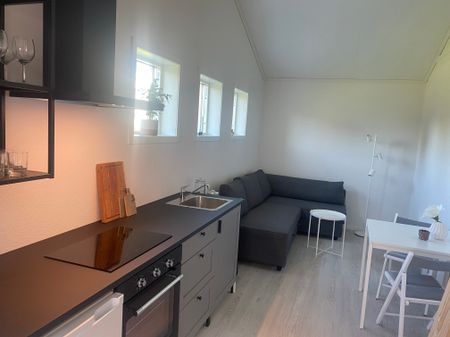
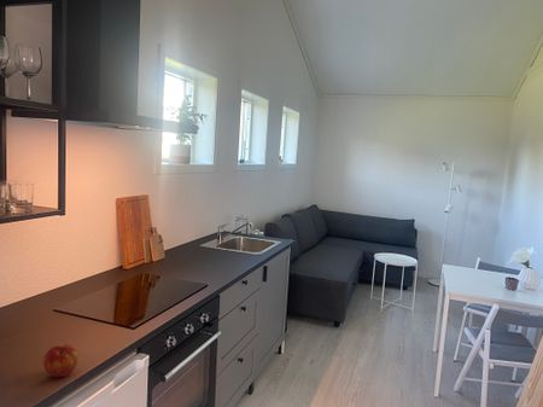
+ apple [42,344,80,378]
